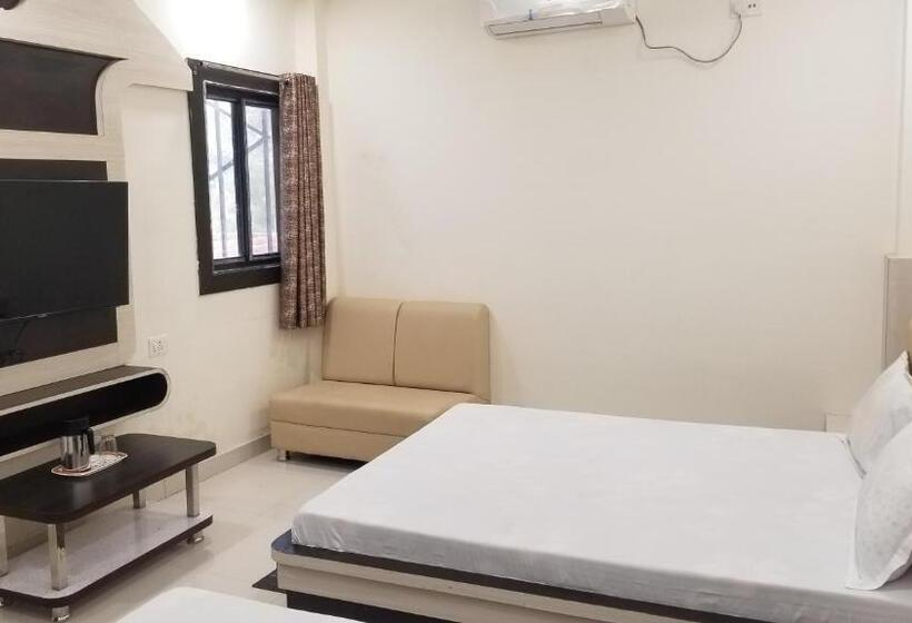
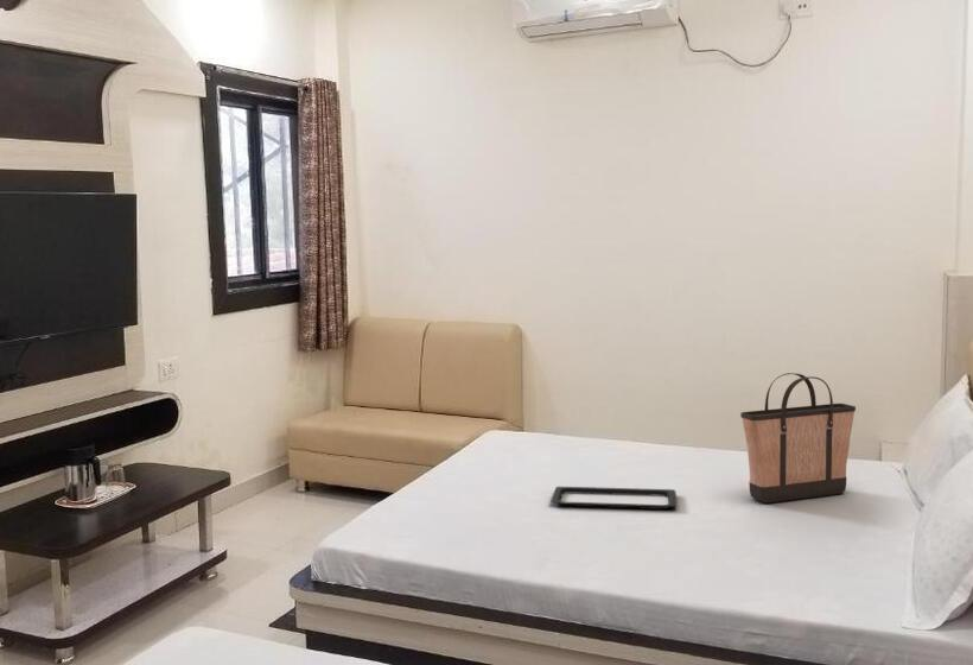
+ shopping bag [739,372,857,505]
+ serving tray [549,486,679,511]
